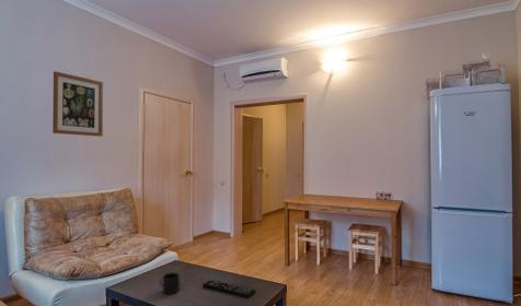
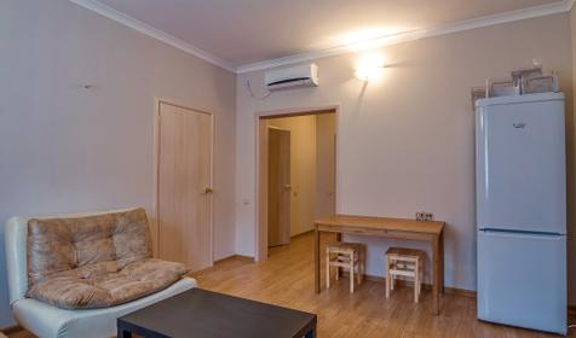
- remote control [201,279,256,299]
- mug [159,271,181,295]
- wall art [51,70,104,138]
